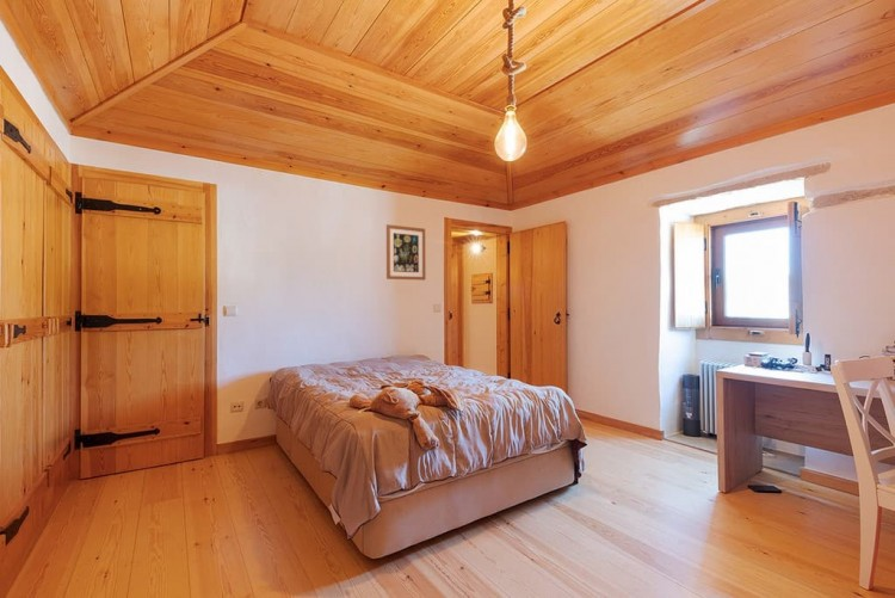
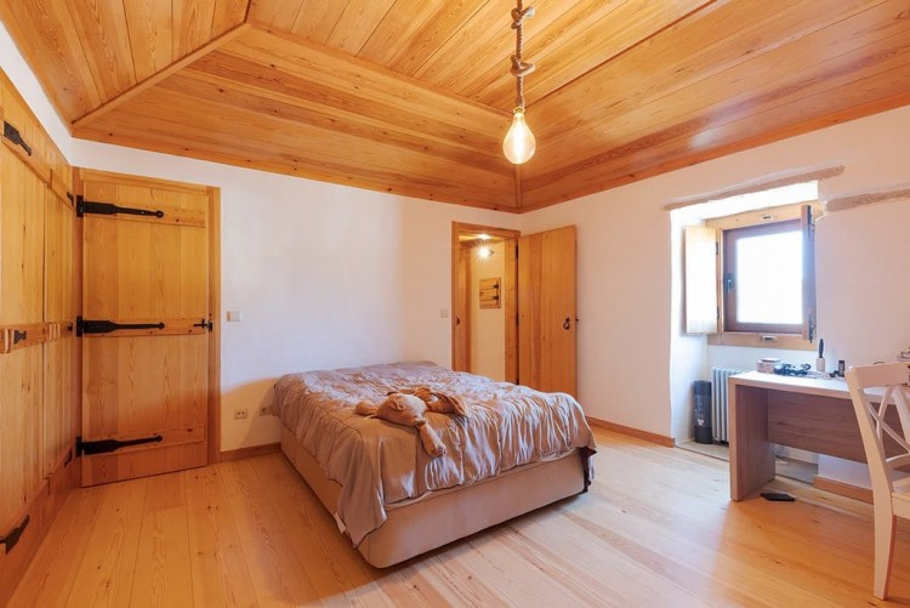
- wall art [385,223,426,282]
